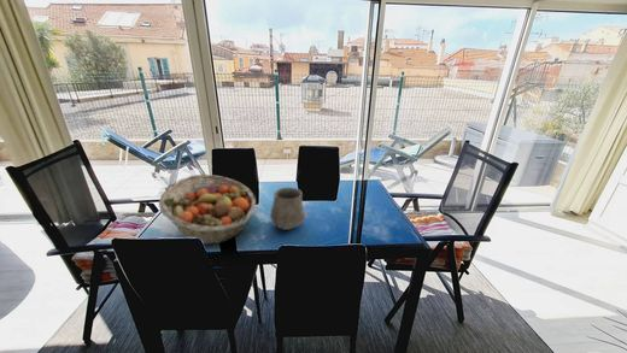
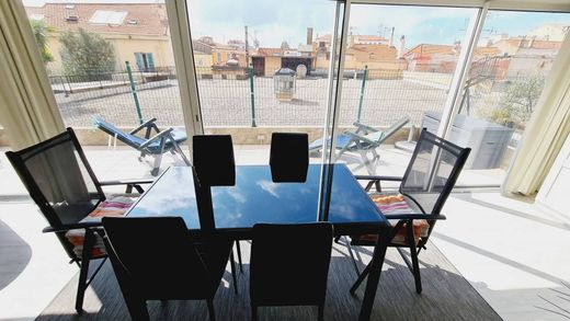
- ceramic cup [269,187,309,231]
- fruit basket [158,173,257,246]
